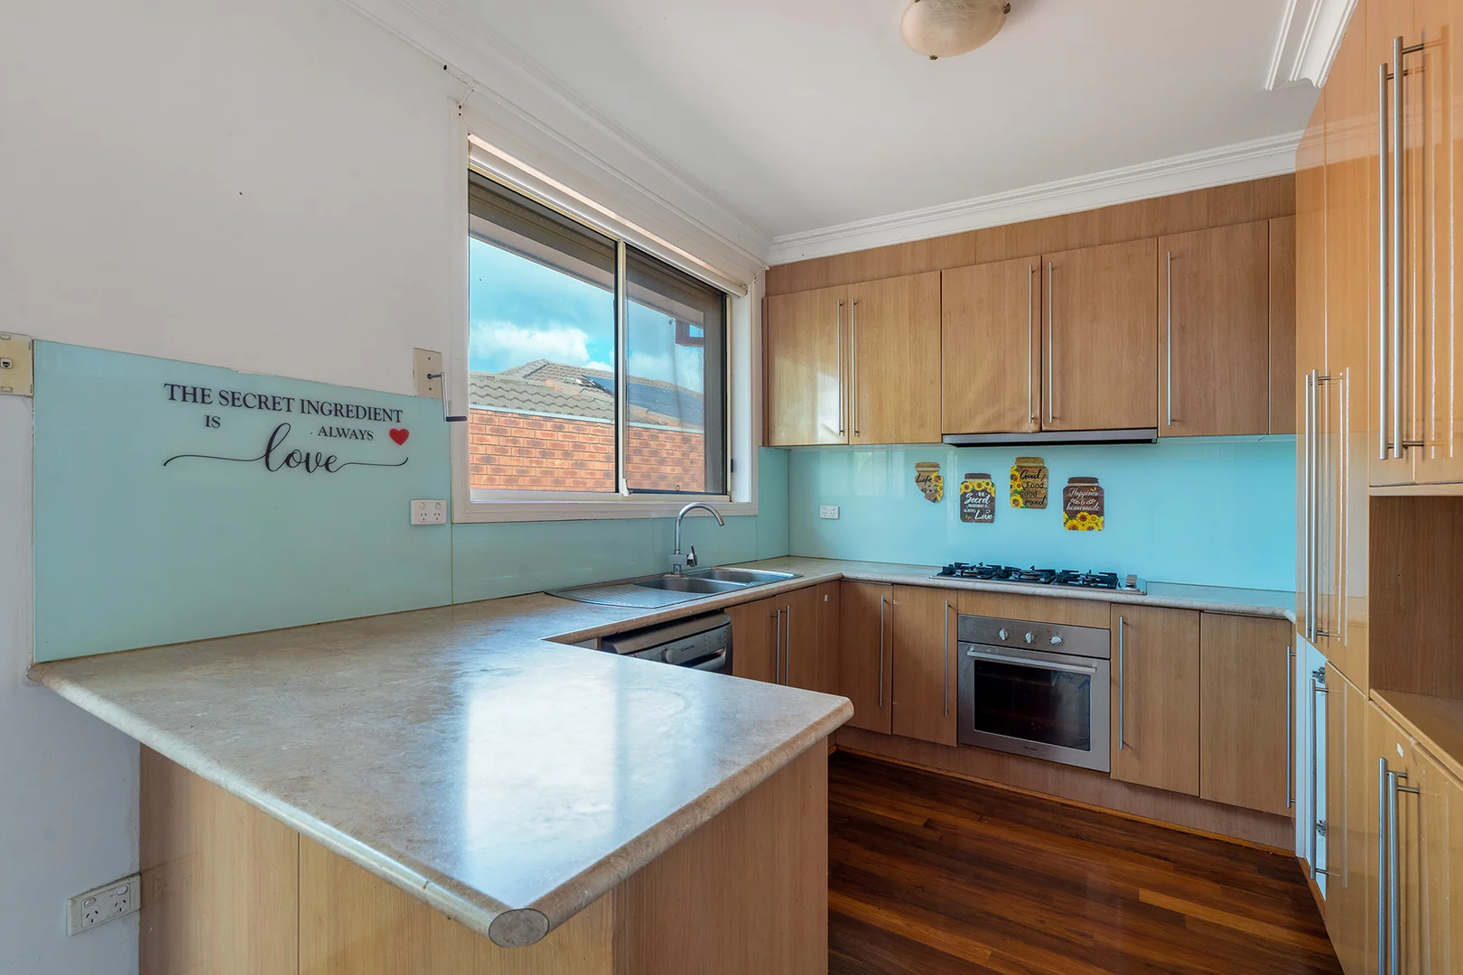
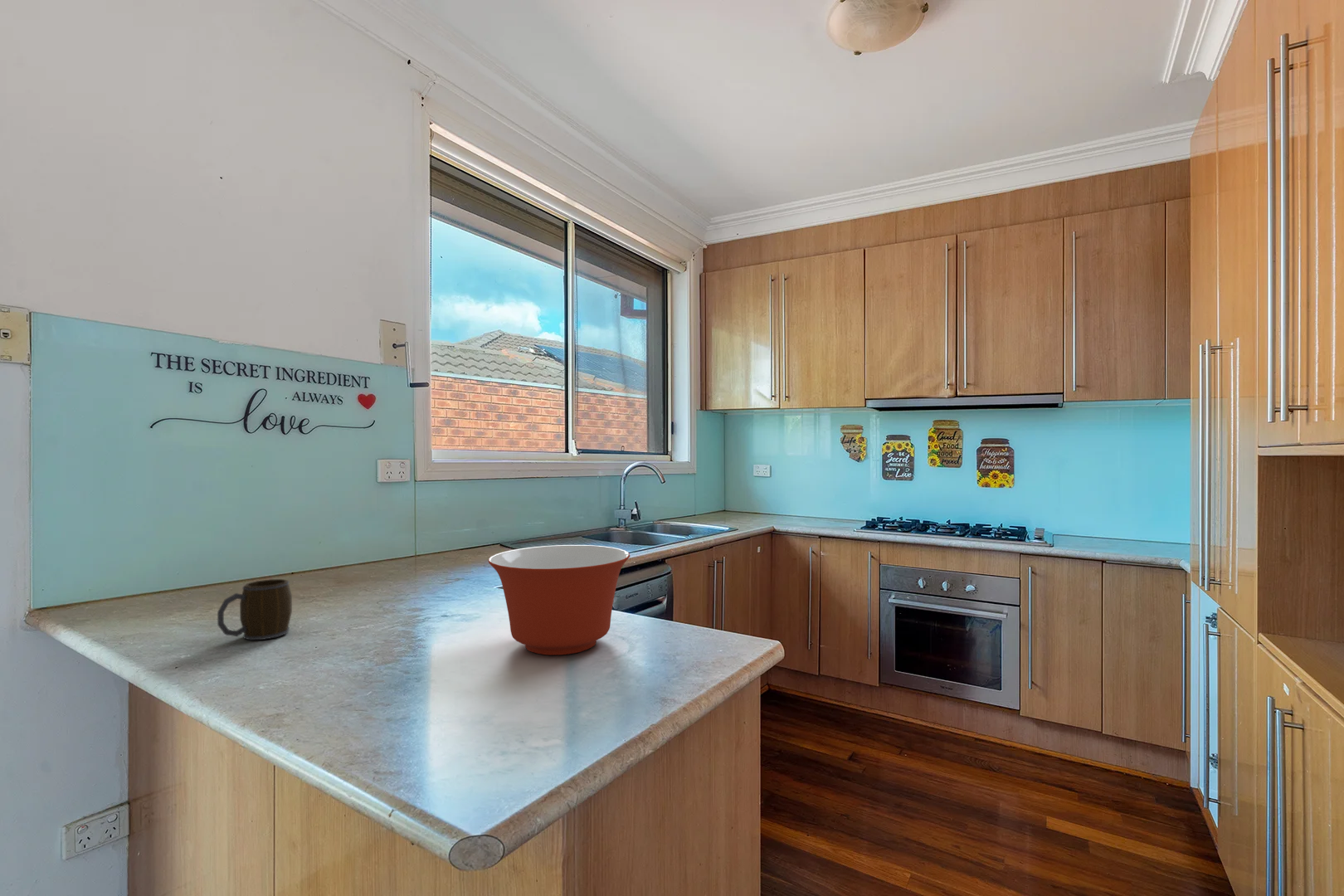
+ mug [217,578,293,641]
+ mixing bowl [488,544,631,656]
